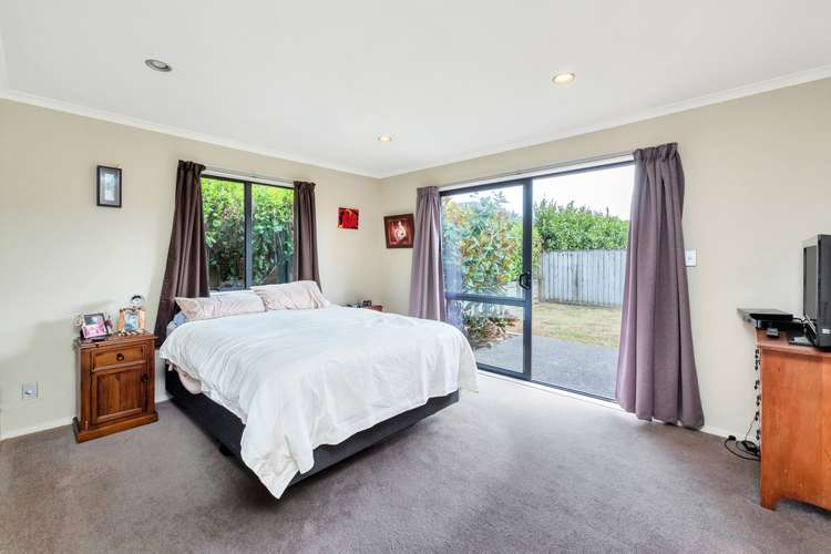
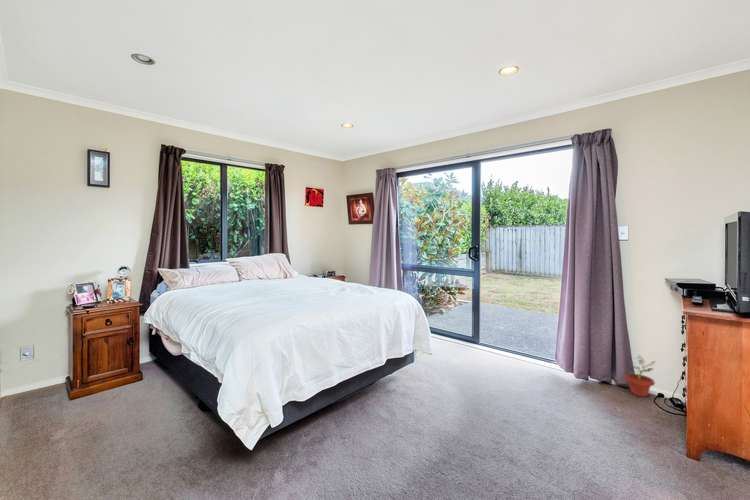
+ potted plant [623,354,658,398]
